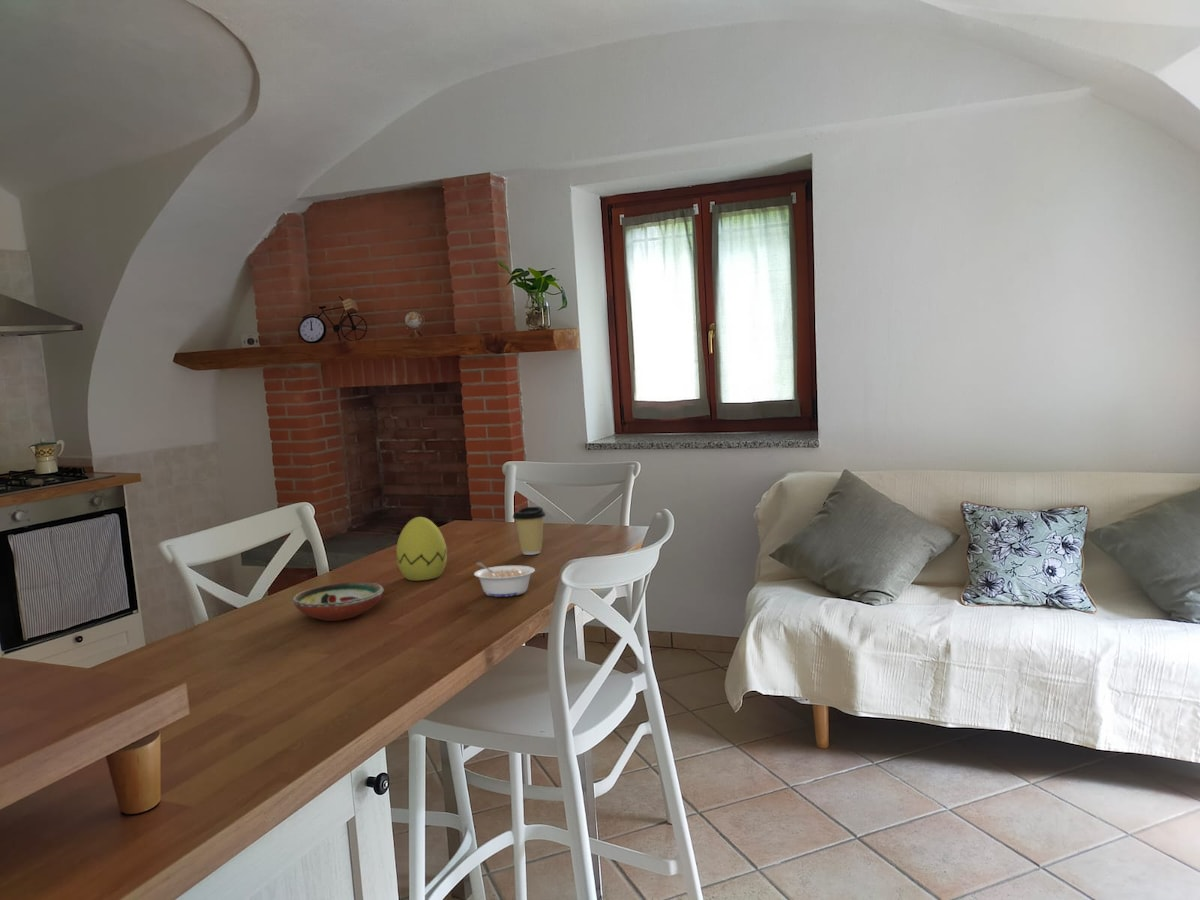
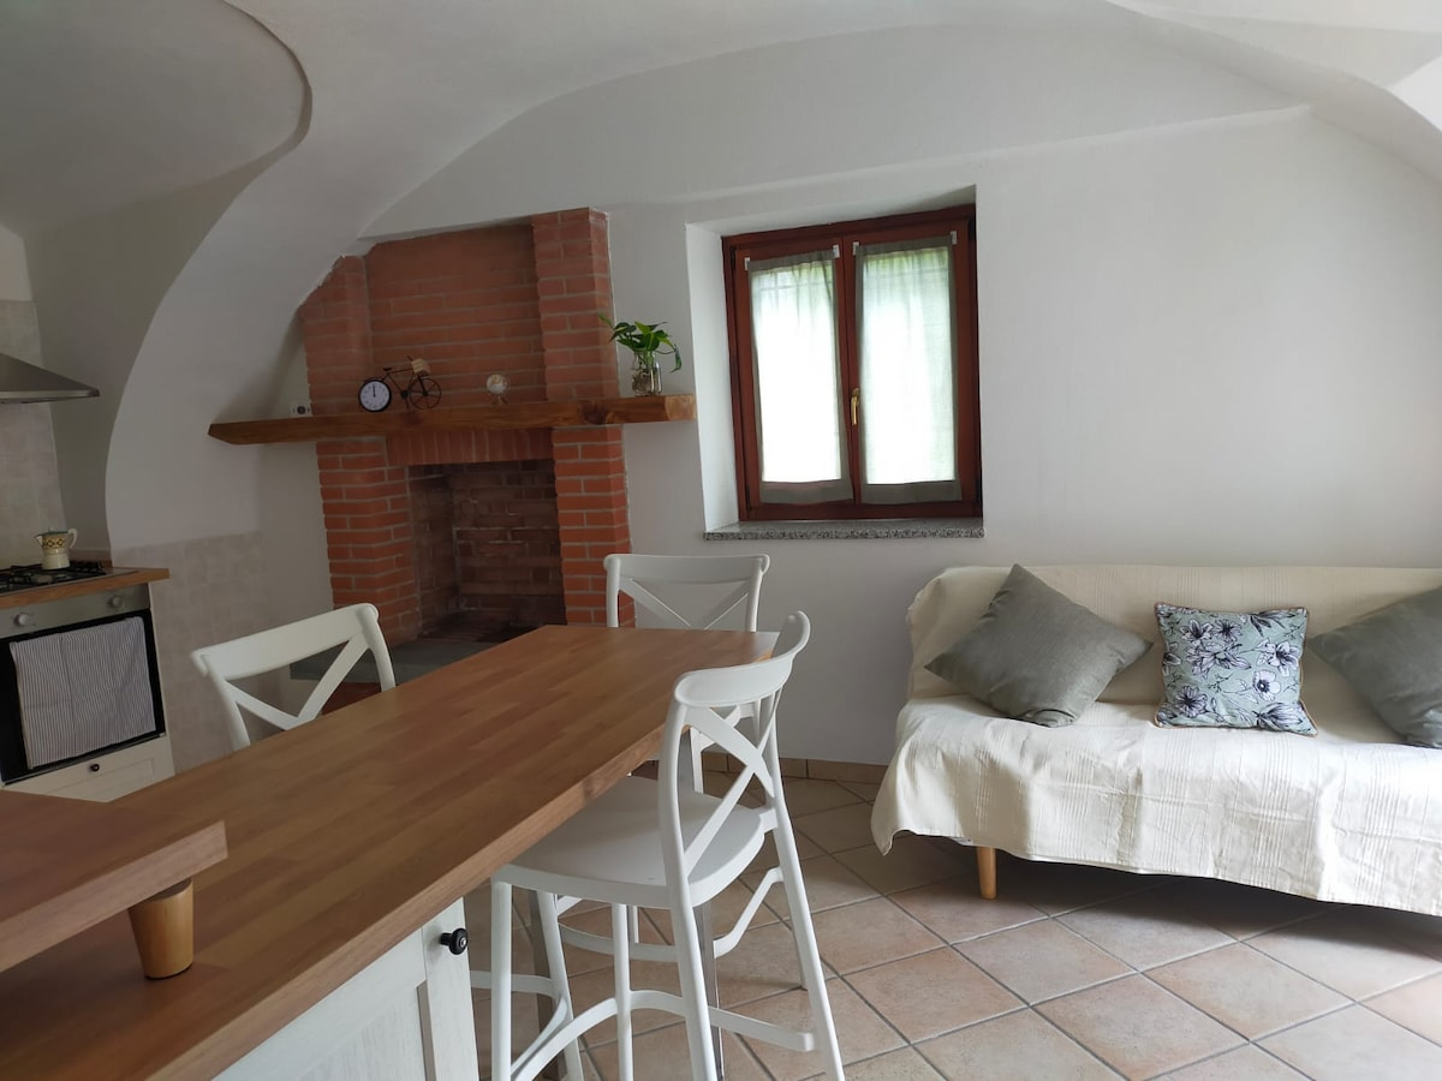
- decorative egg [395,516,448,582]
- decorative bowl [291,581,385,622]
- legume [473,561,536,598]
- coffee cup [512,506,547,556]
